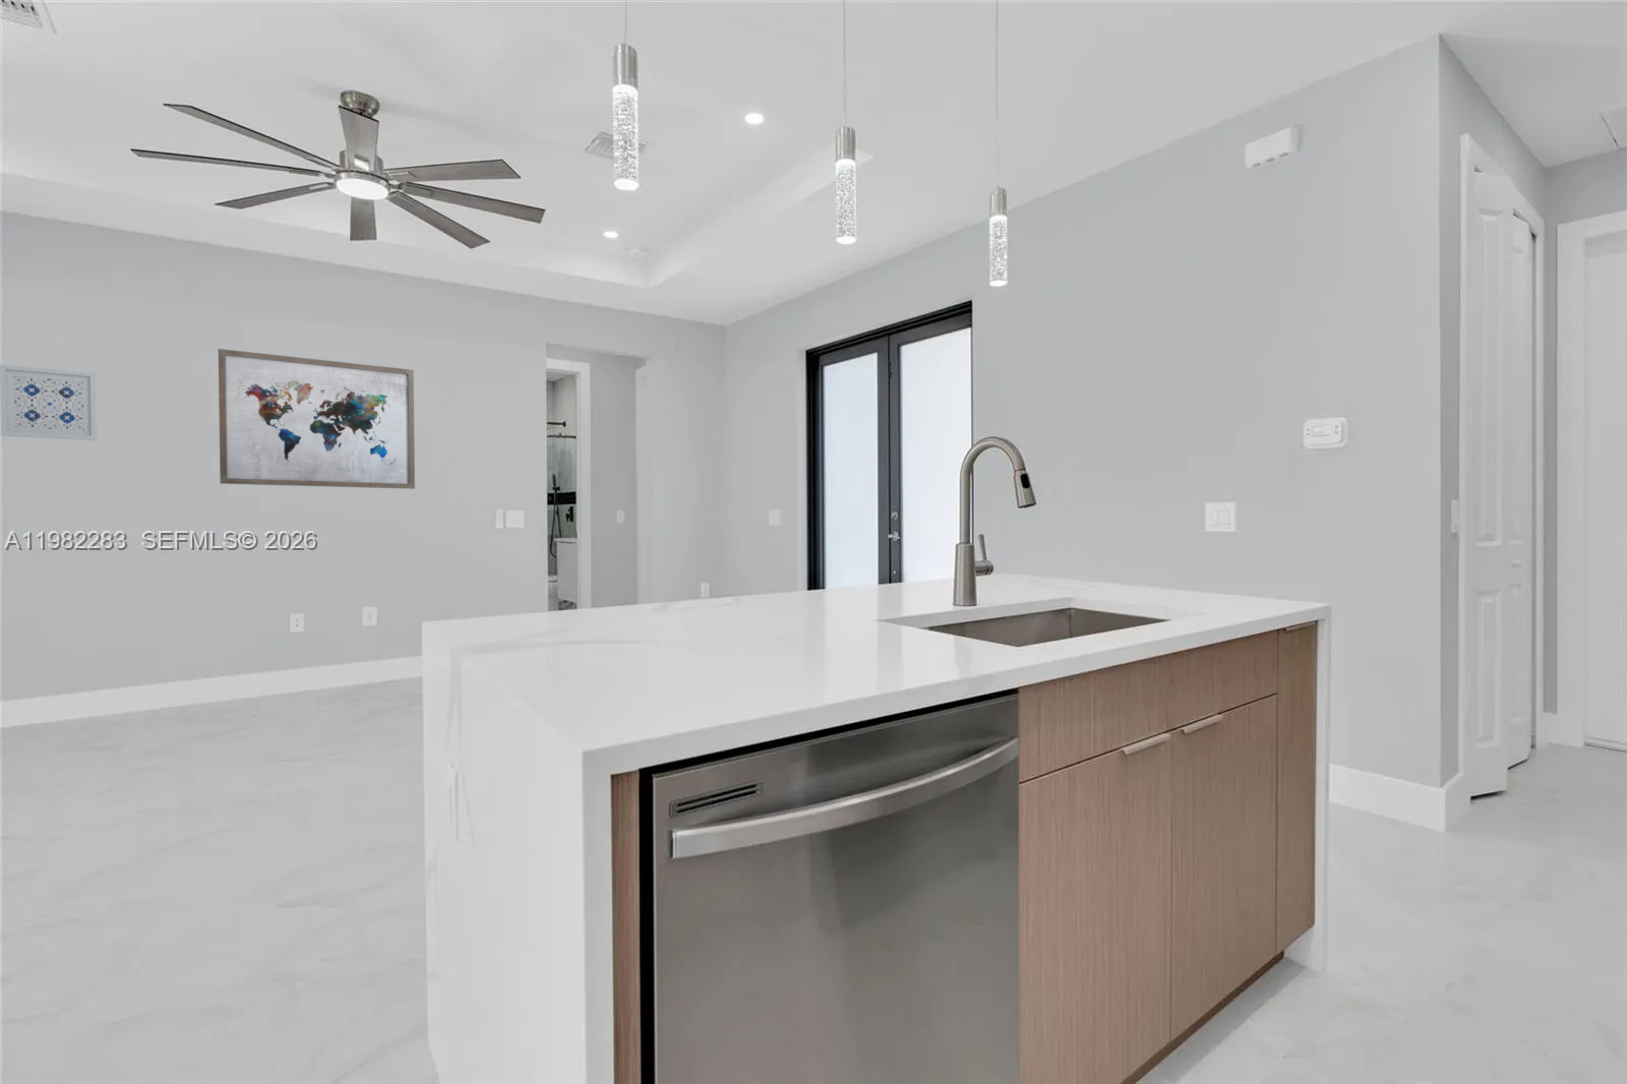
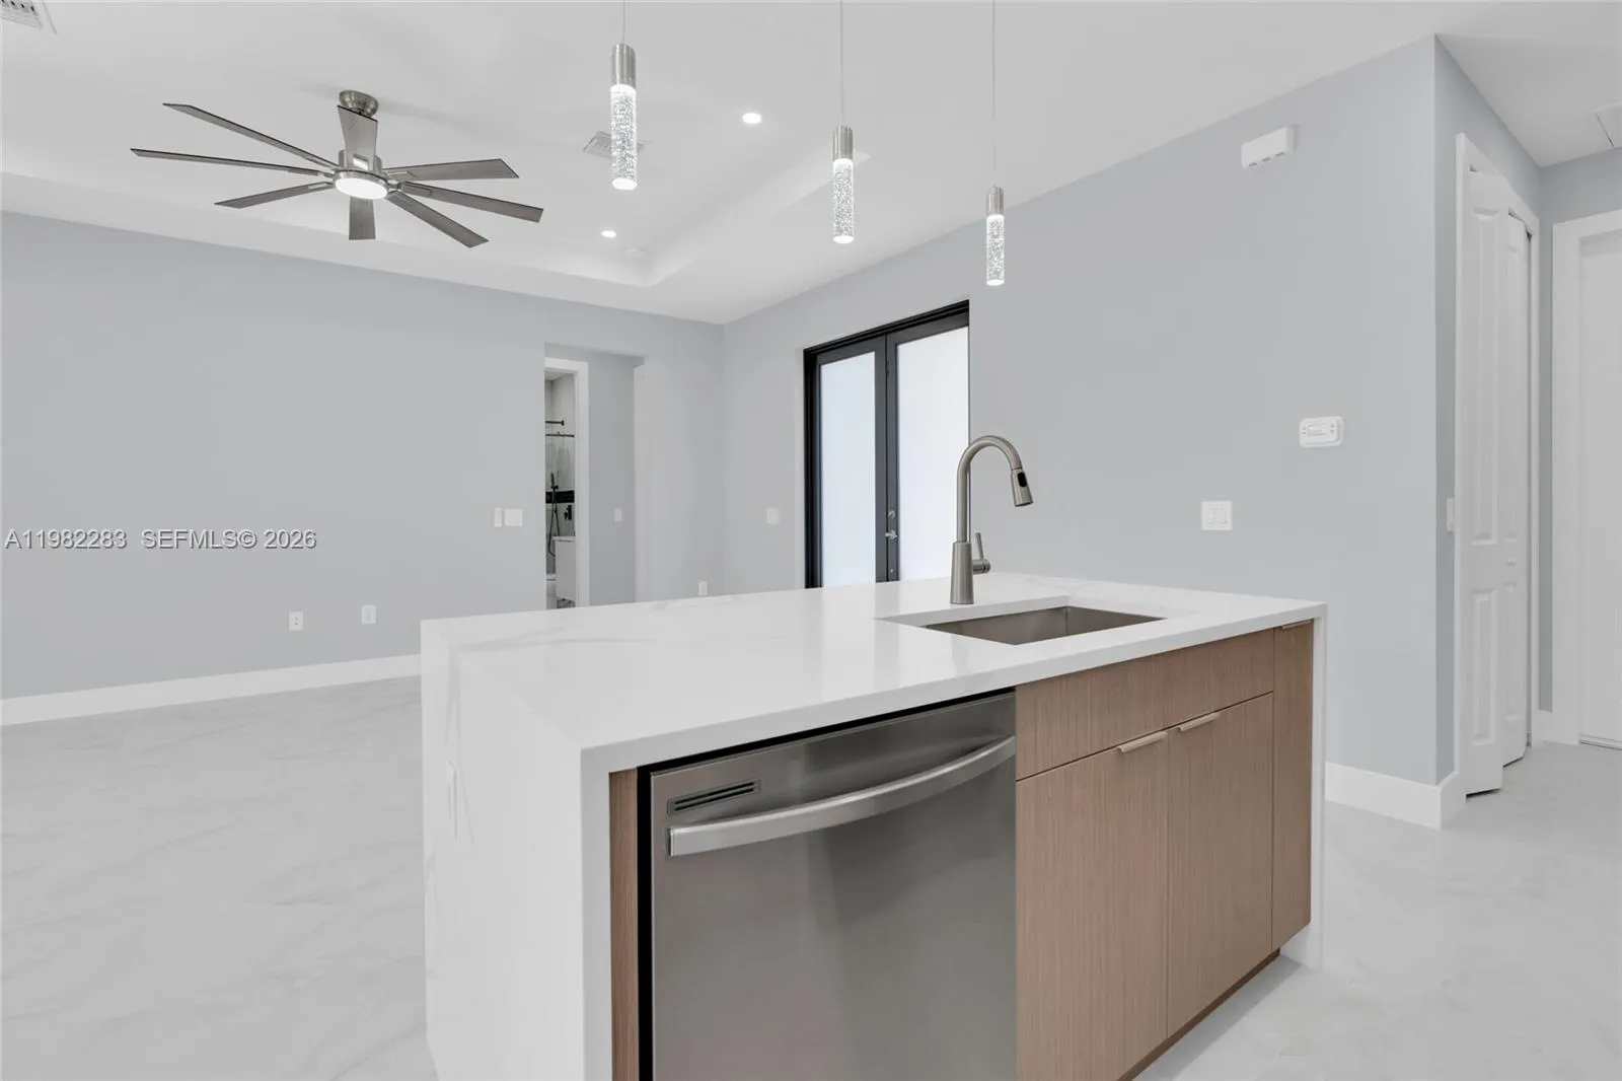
- wall art [0,364,99,442]
- wall art [218,347,416,490]
